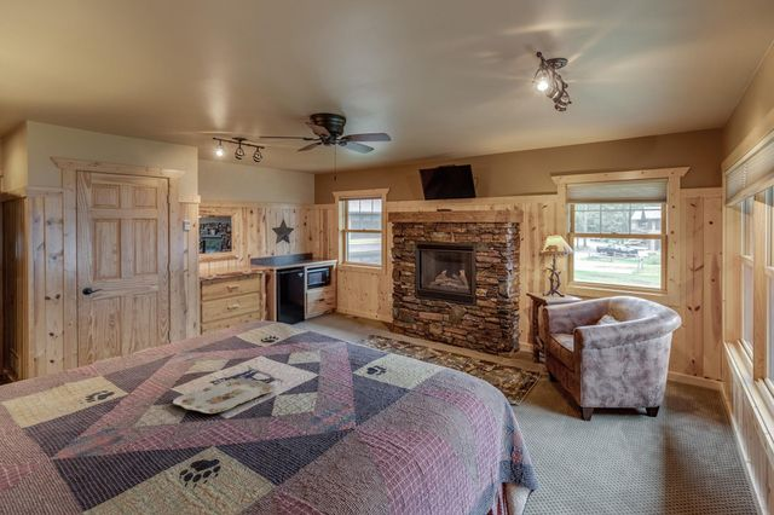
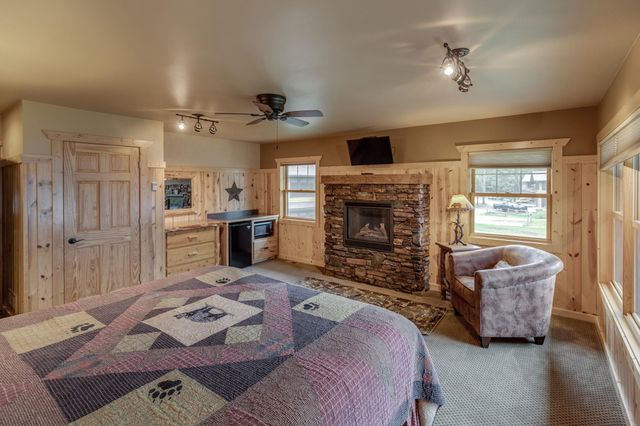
- serving tray [172,378,277,415]
